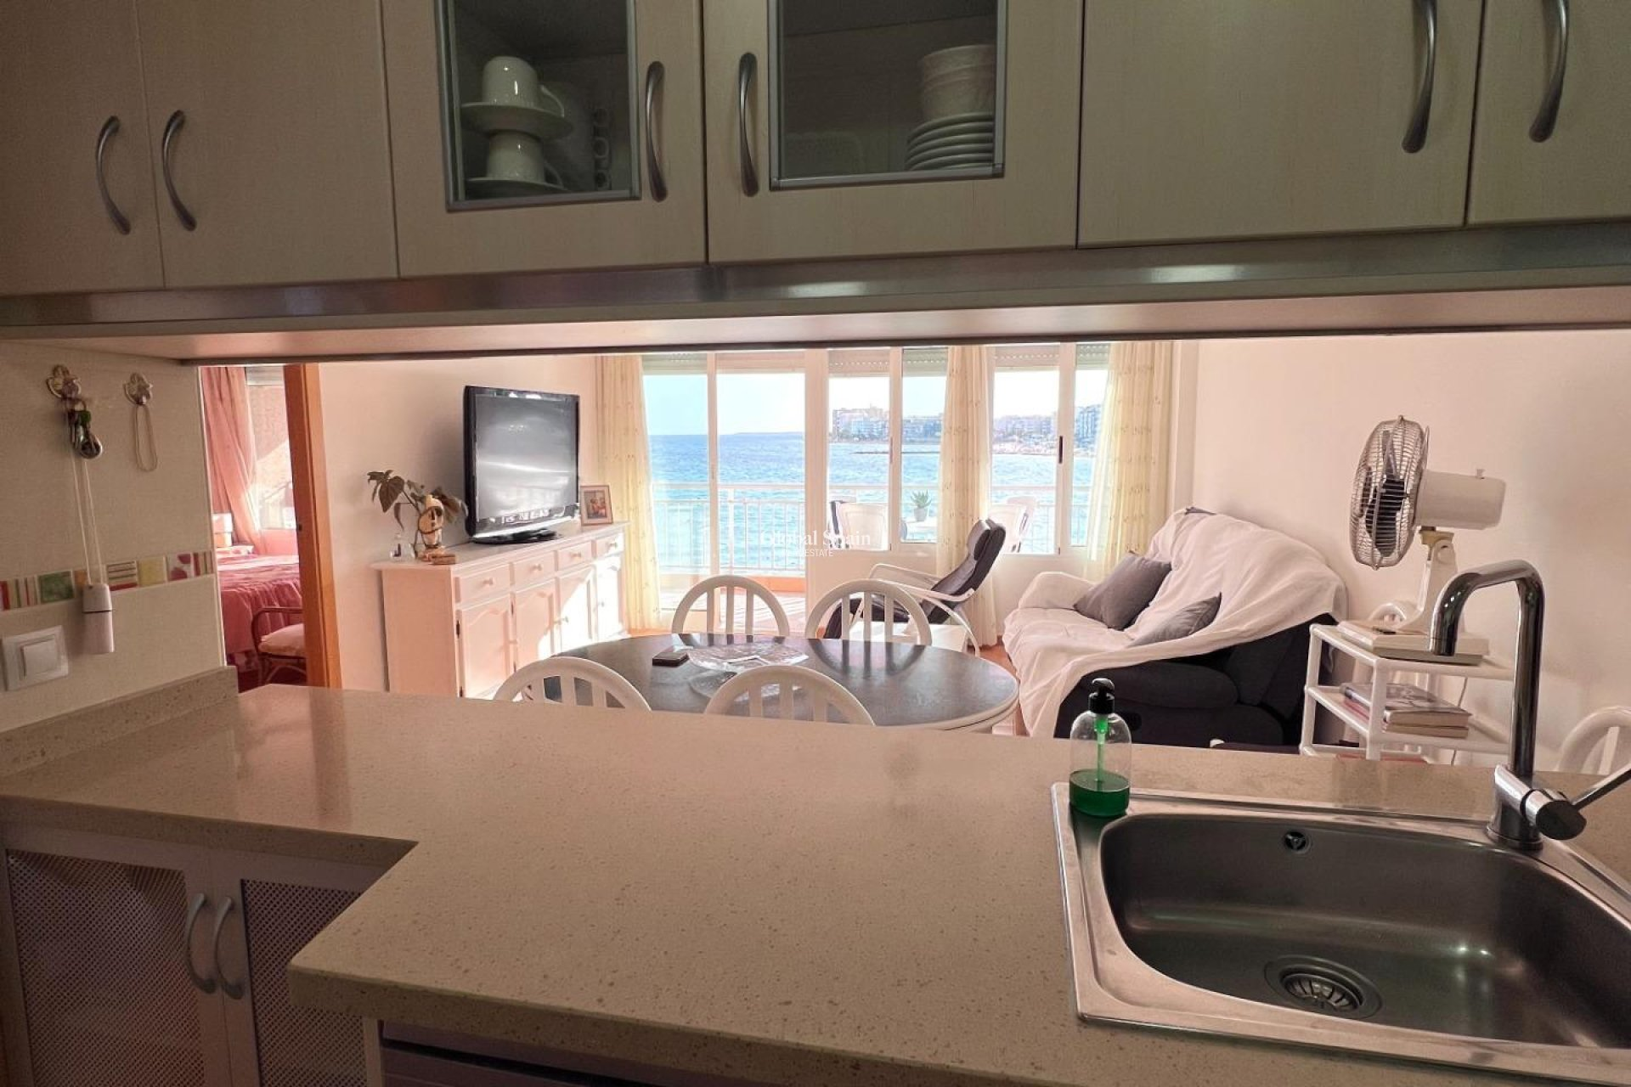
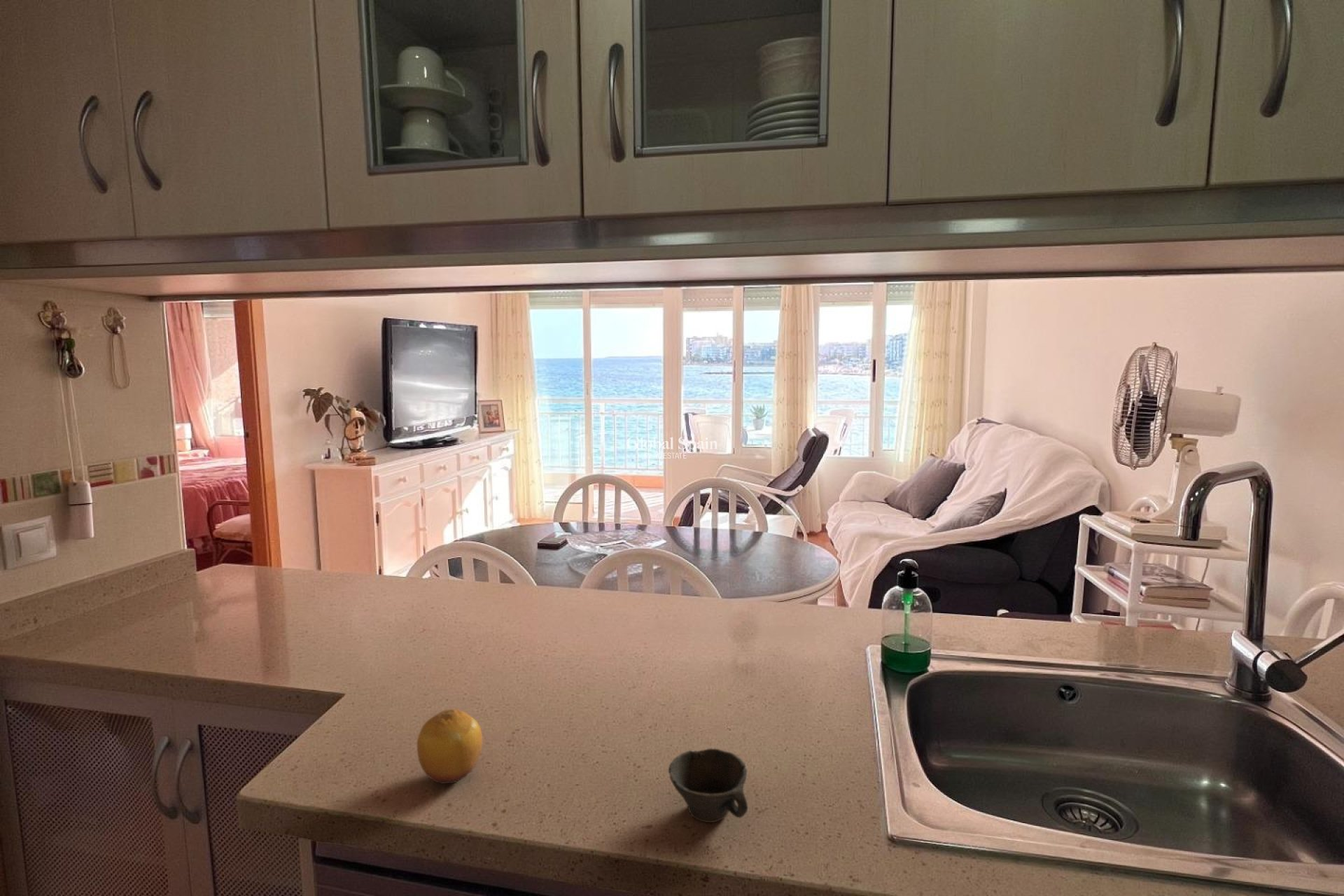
+ cup [668,748,748,823]
+ fruit [416,708,483,784]
